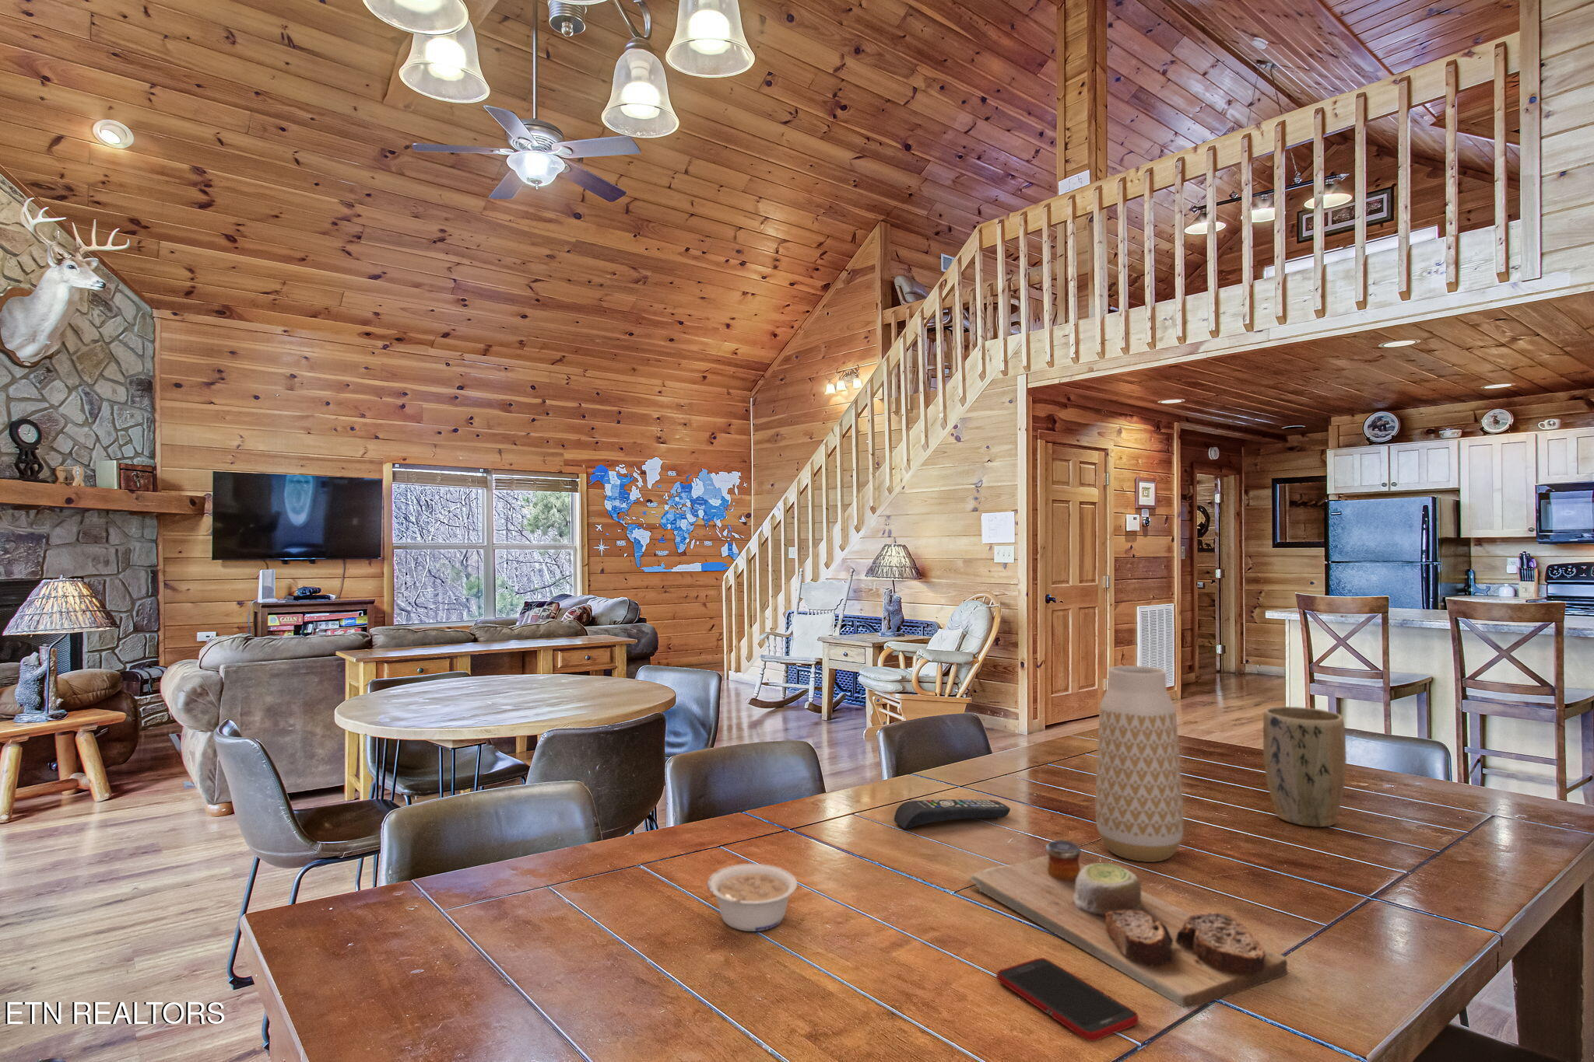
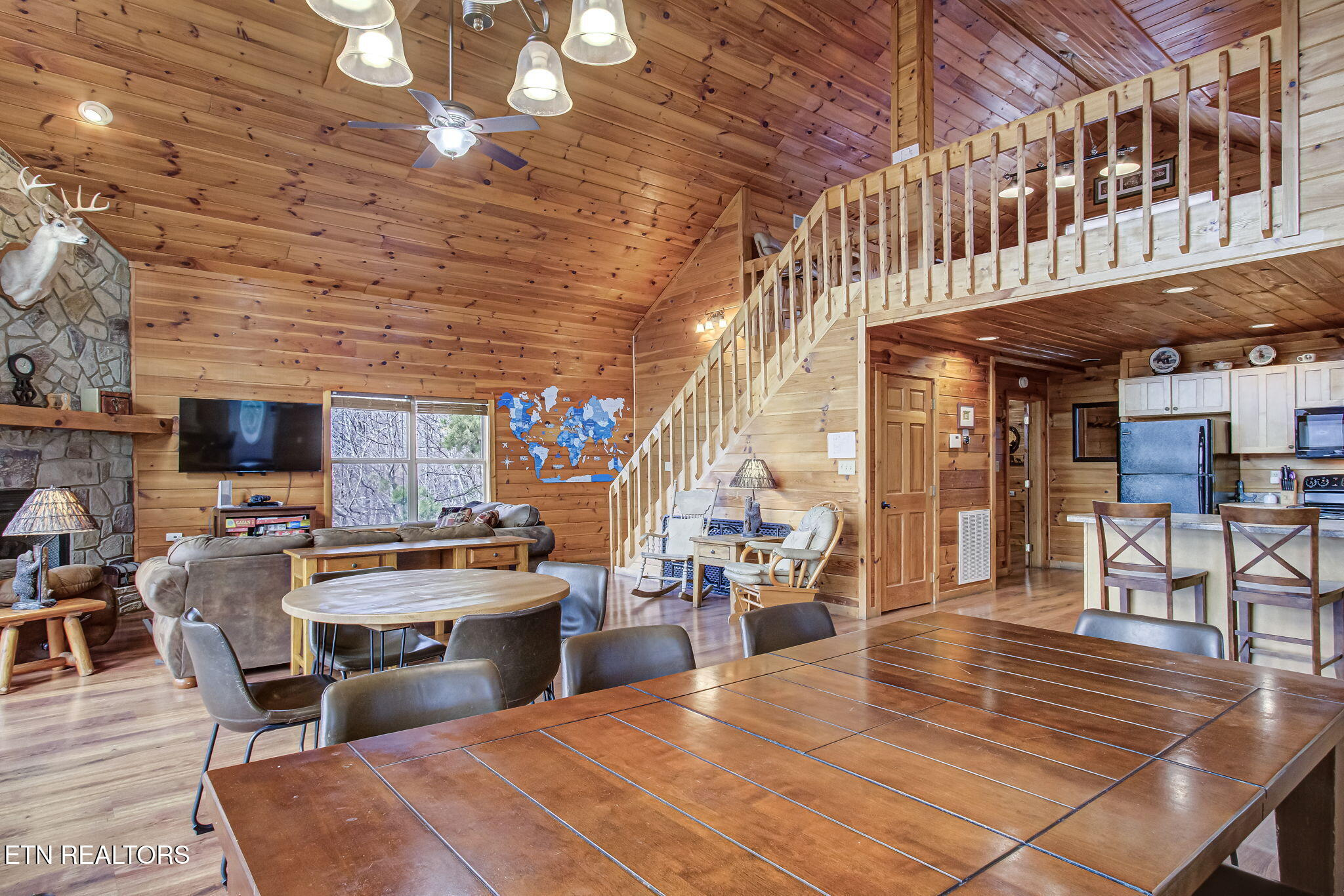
- cell phone [996,957,1140,1042]
- cutting board [965,839,1289,1009]
- legume [707,863,798,932]
- remote control [893,799,1010,830]
- plant pot [1262,706,1347,829]
- vase [1095,665,1184,863]
